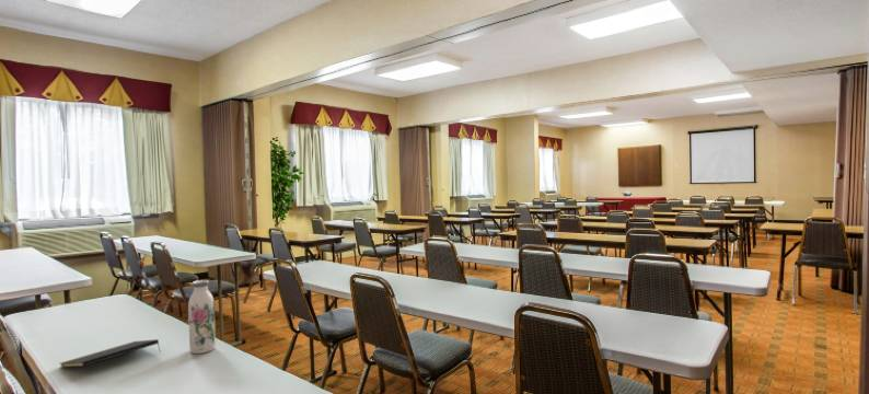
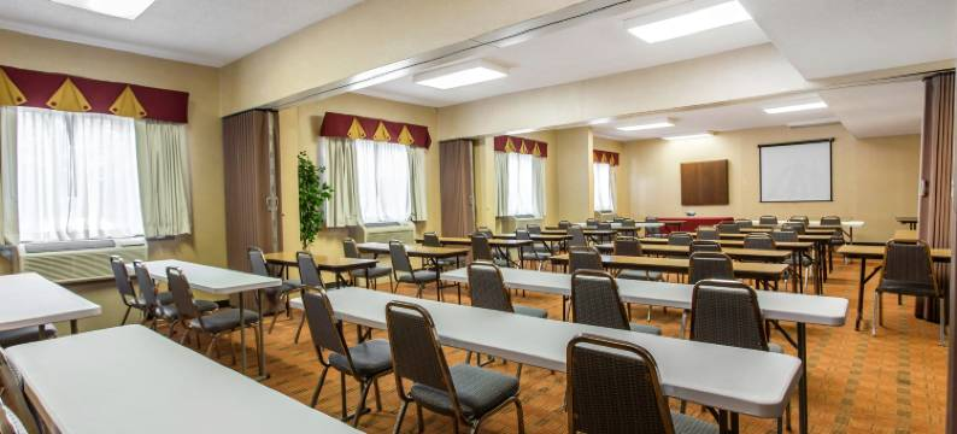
- water bottle [187,279,217,355]
- notepad [59,338,161,369]
